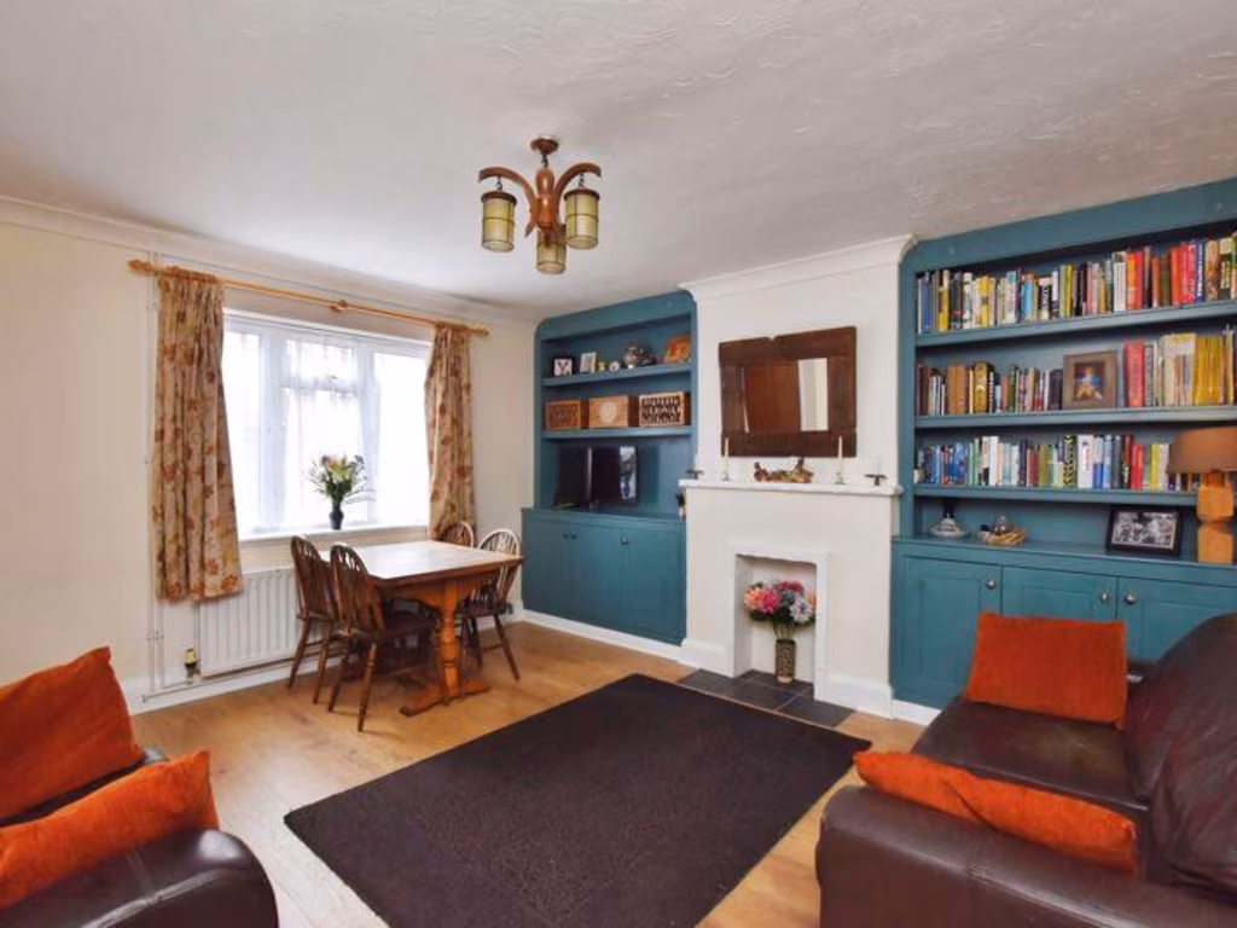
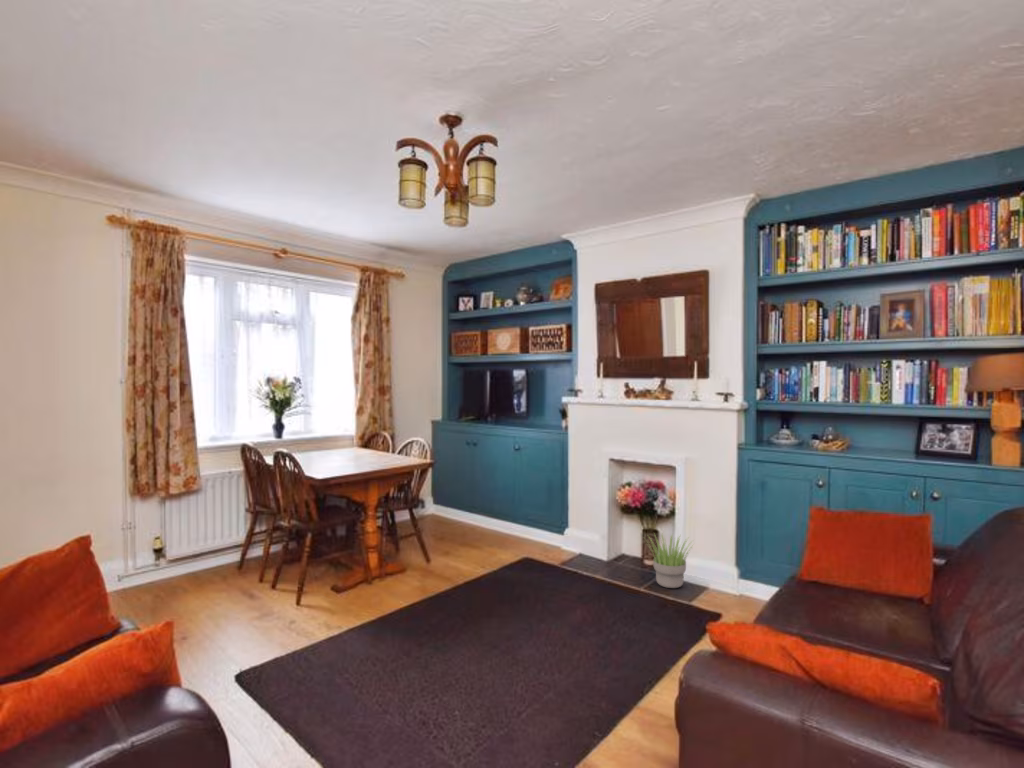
+ potted plant [644,533,694,589]
